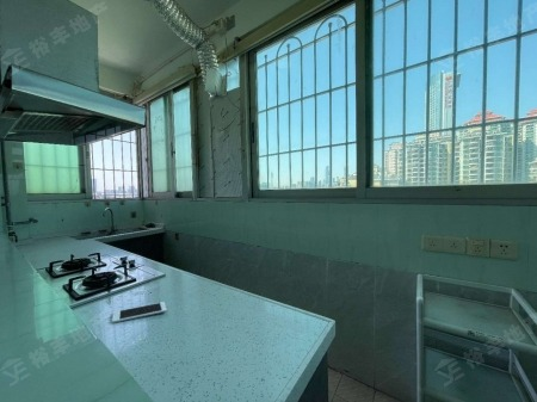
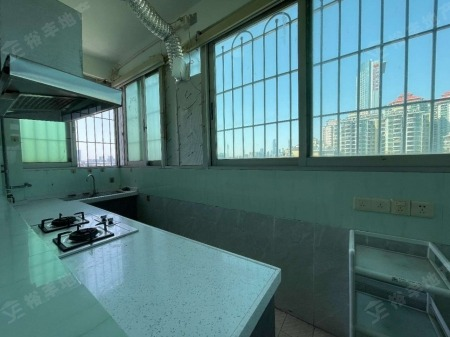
- cell phone [111,301,168,324]
